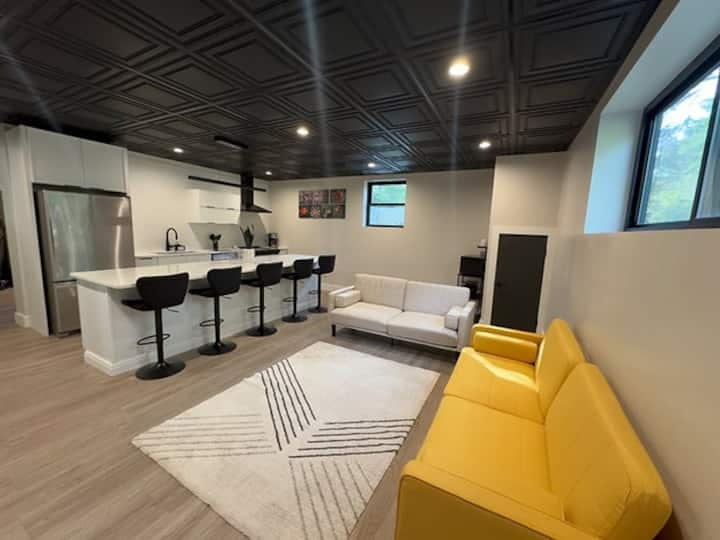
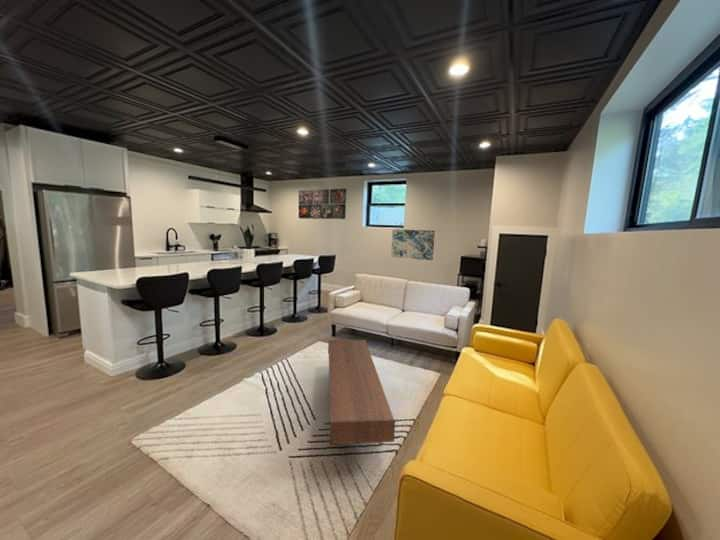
+ coffee table [327,339,396,445]
+ wall art [390,228,436,261]
